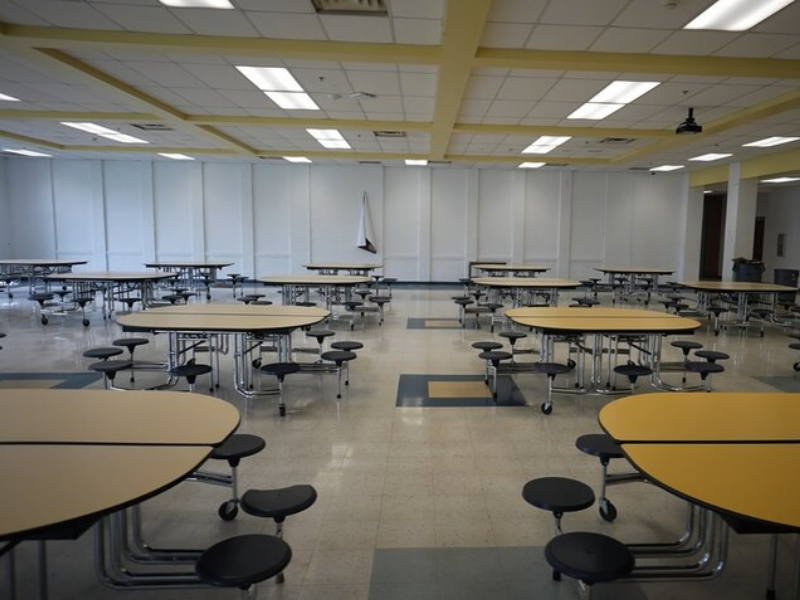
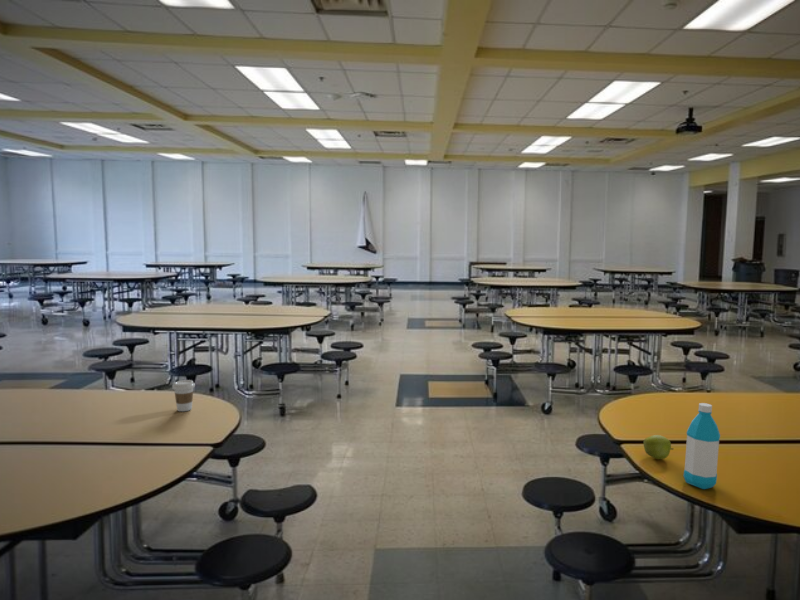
+ apple [643,434,674,460]
+ water bottle [683,402,721,490]
+ coffee cup [171,379,196,412]
